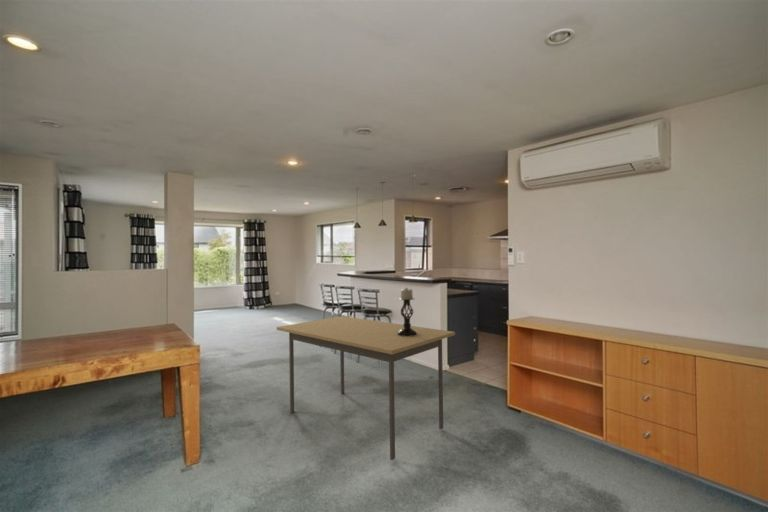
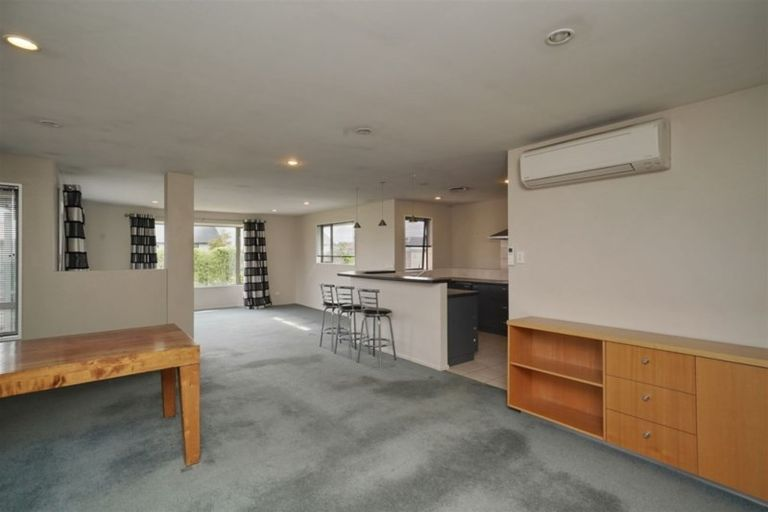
- candle holder [397,287,417,337]
- dining table [276,315,456,461]
